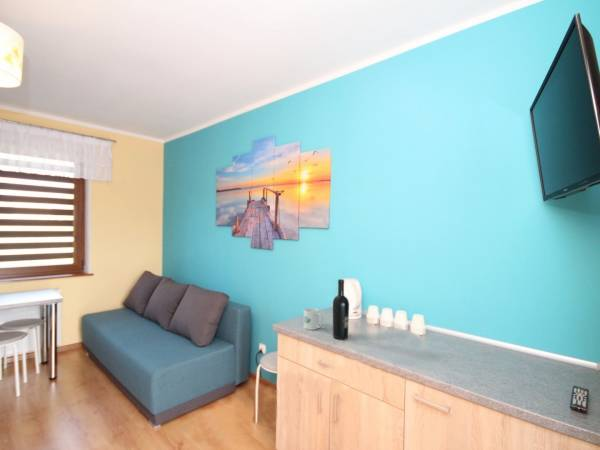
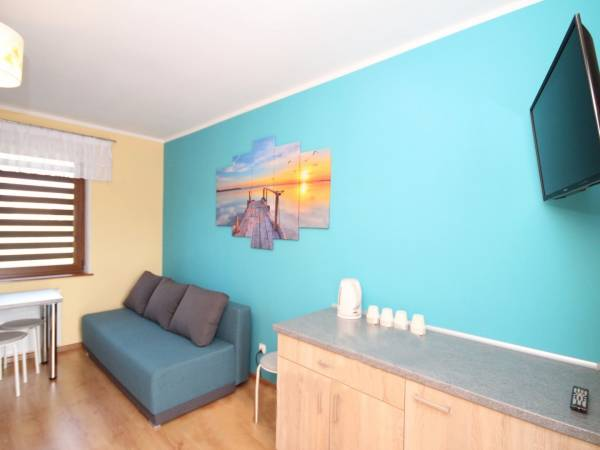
- mug [303,307,323,331]
- wine bottle [332,278,350,341]
